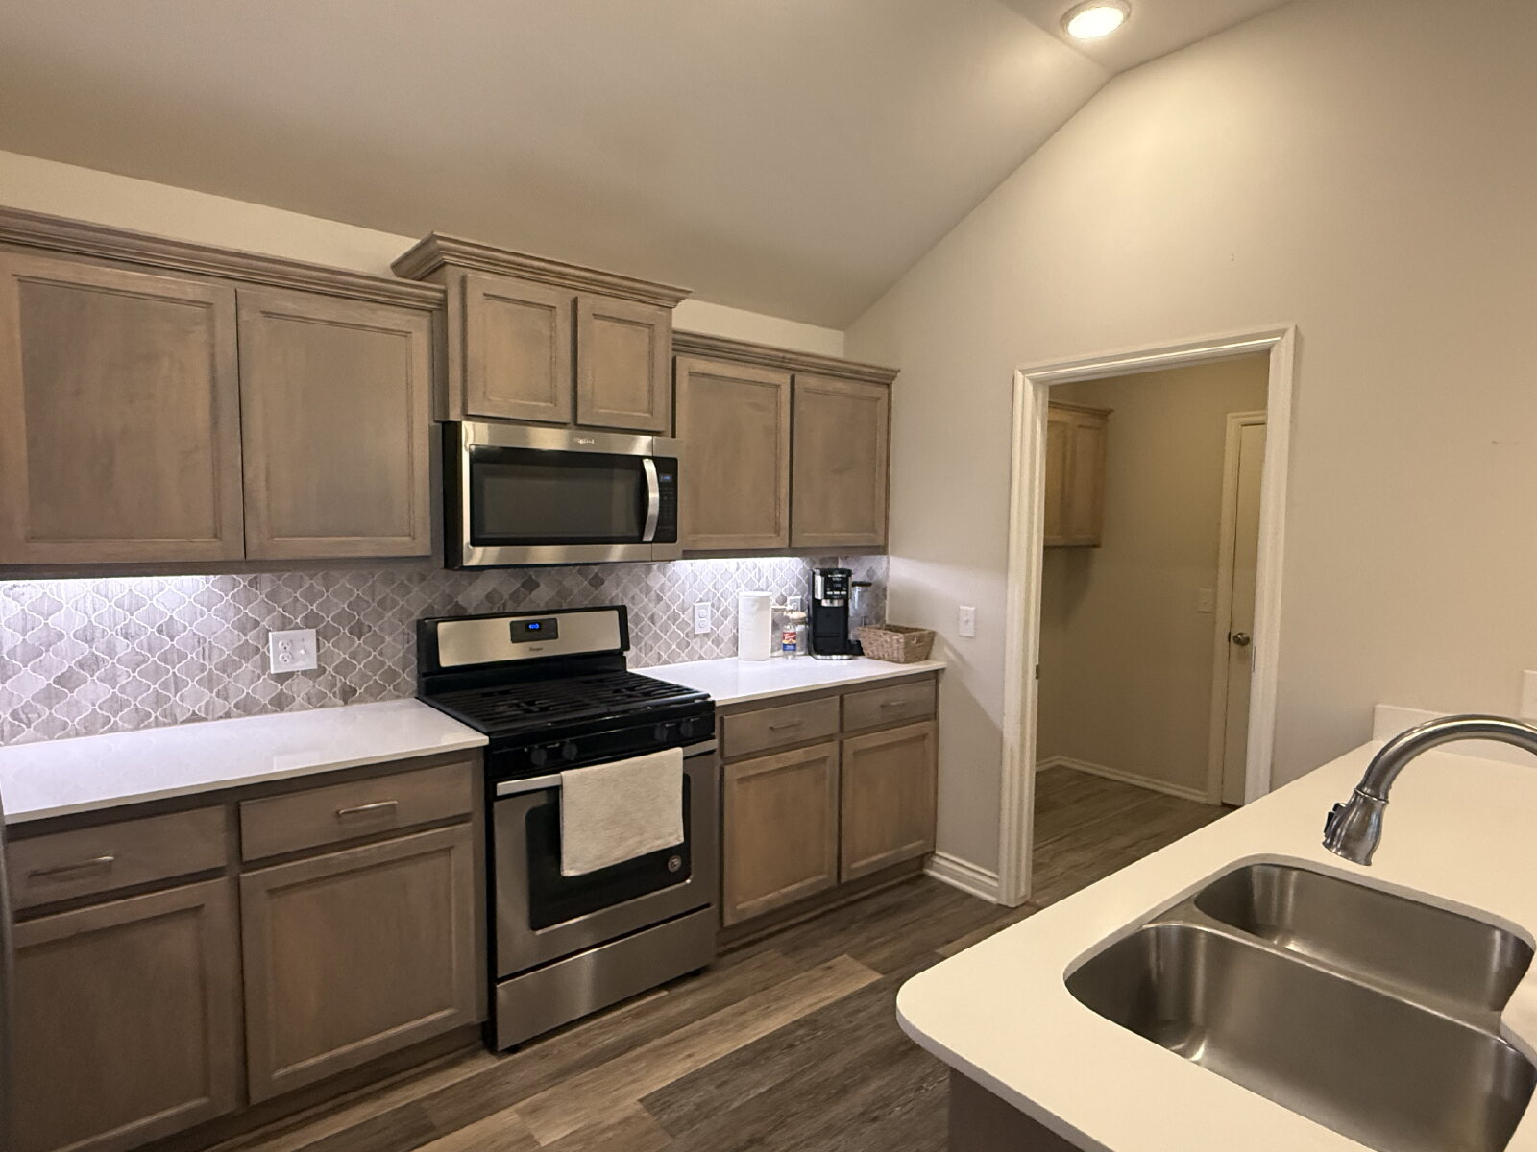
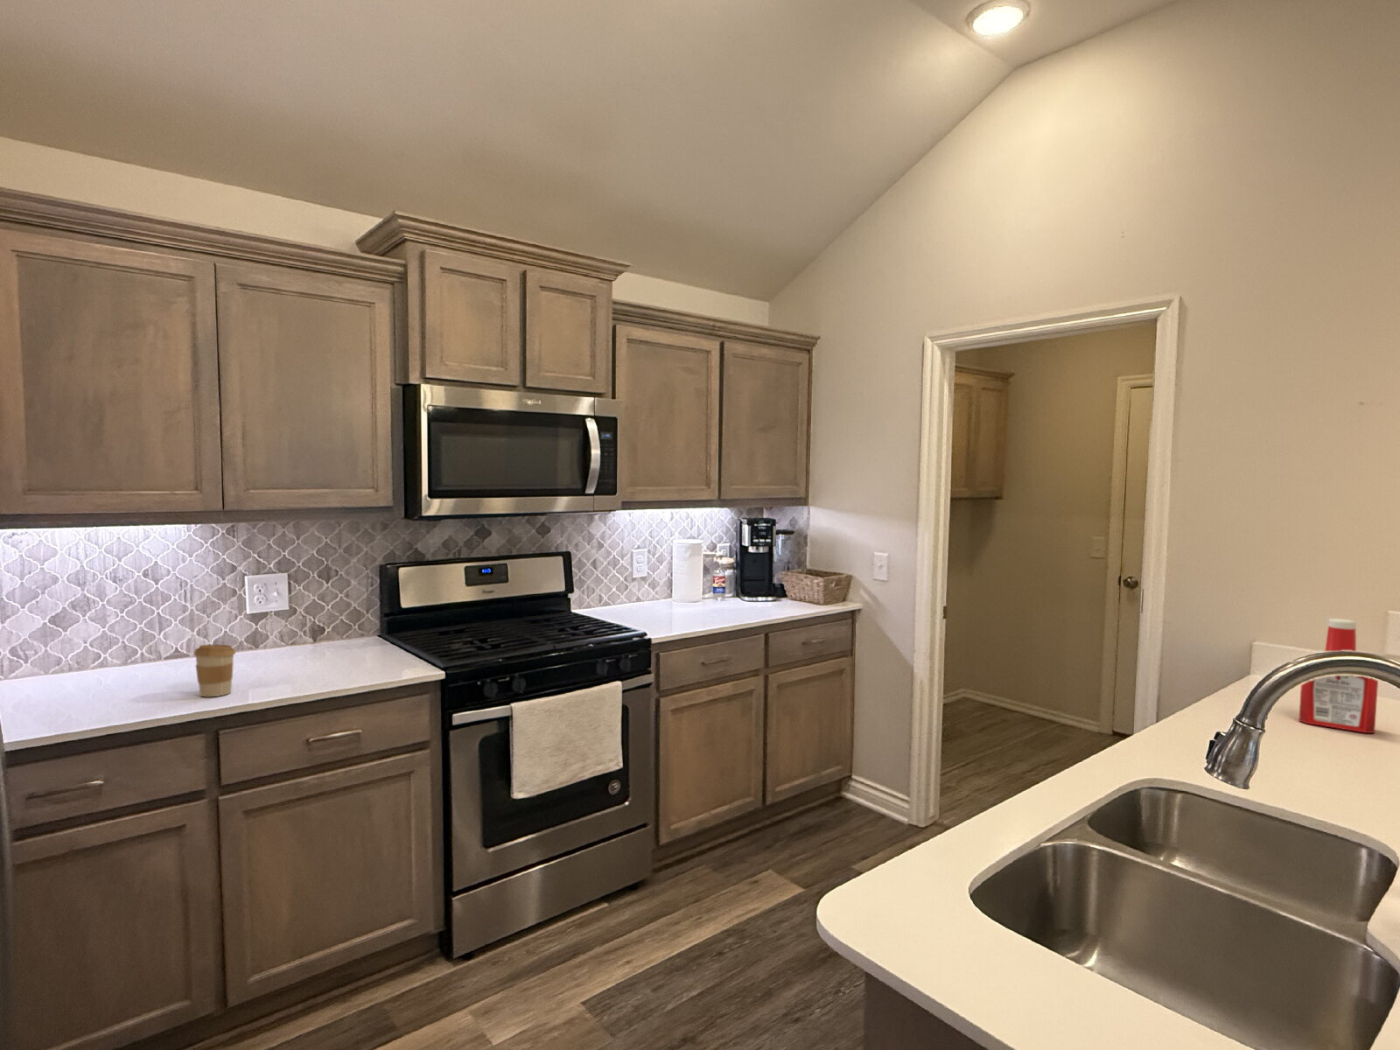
+ coffee cup [193,644,236,697]
+ soap bottle [1297,618,1379,735]
